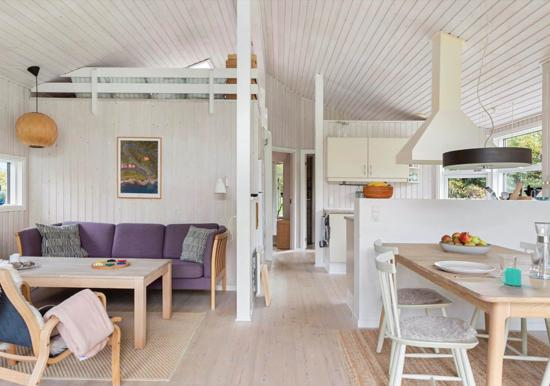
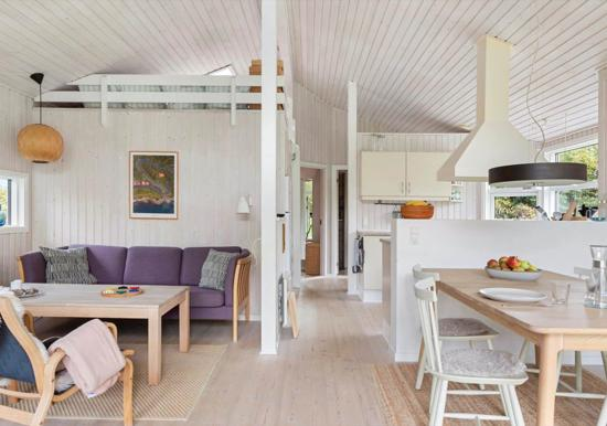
- cup [498,267,522,287]
